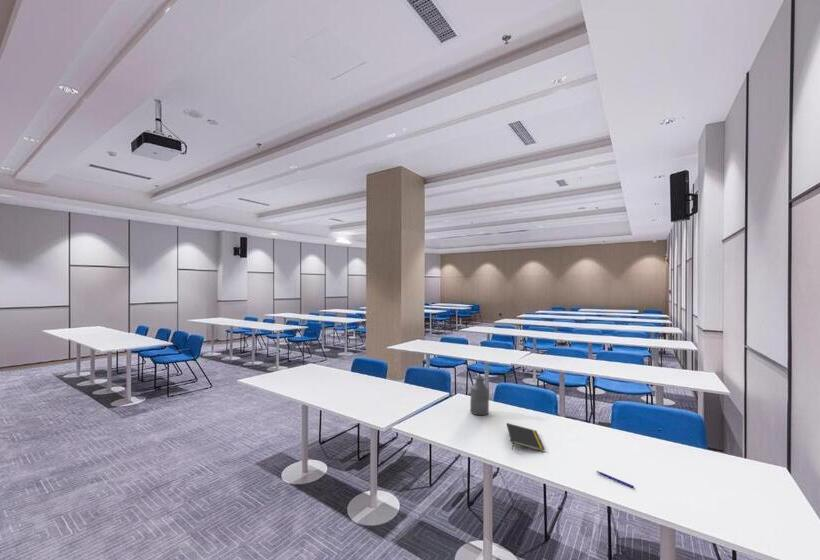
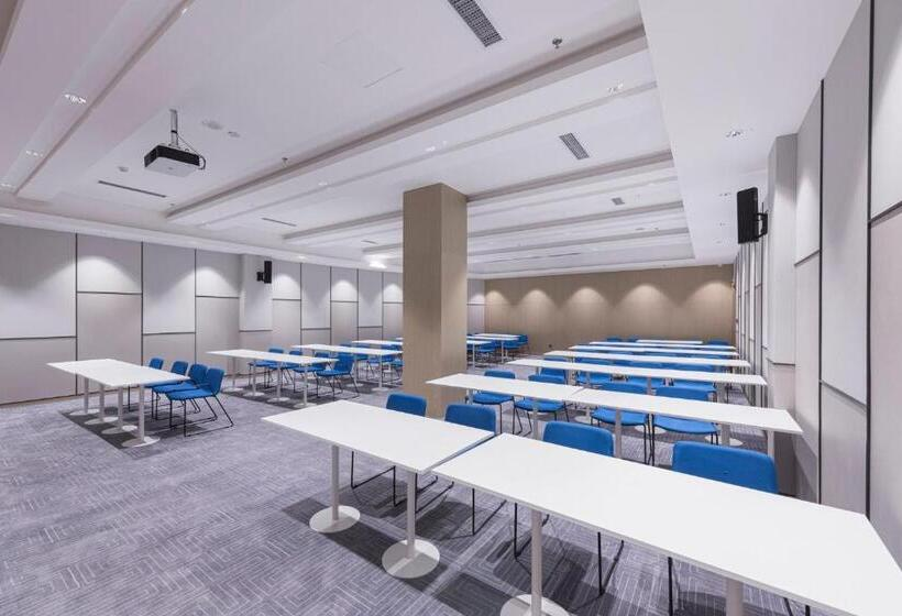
- pen [596,470,635,489]
- notepad [506,422,546,453]
- bottle [469,375,490,416]
